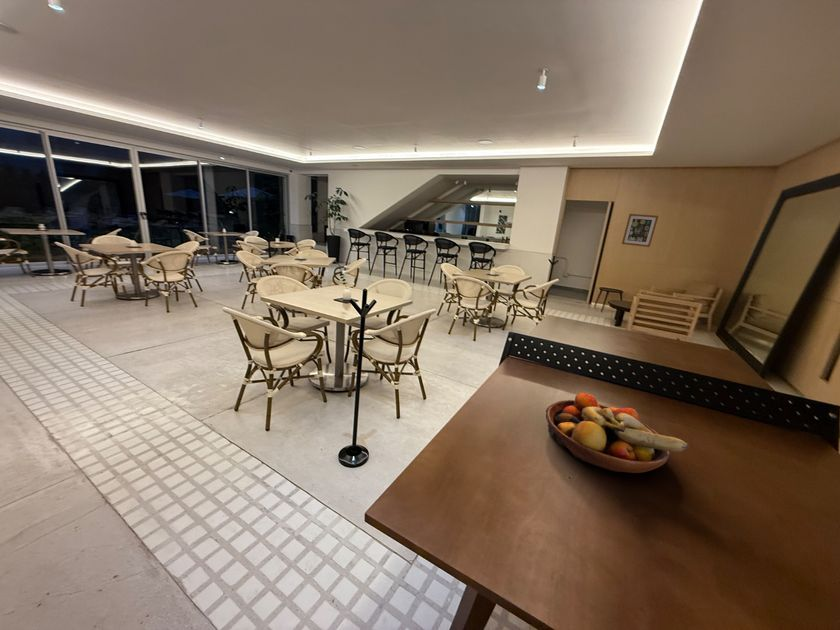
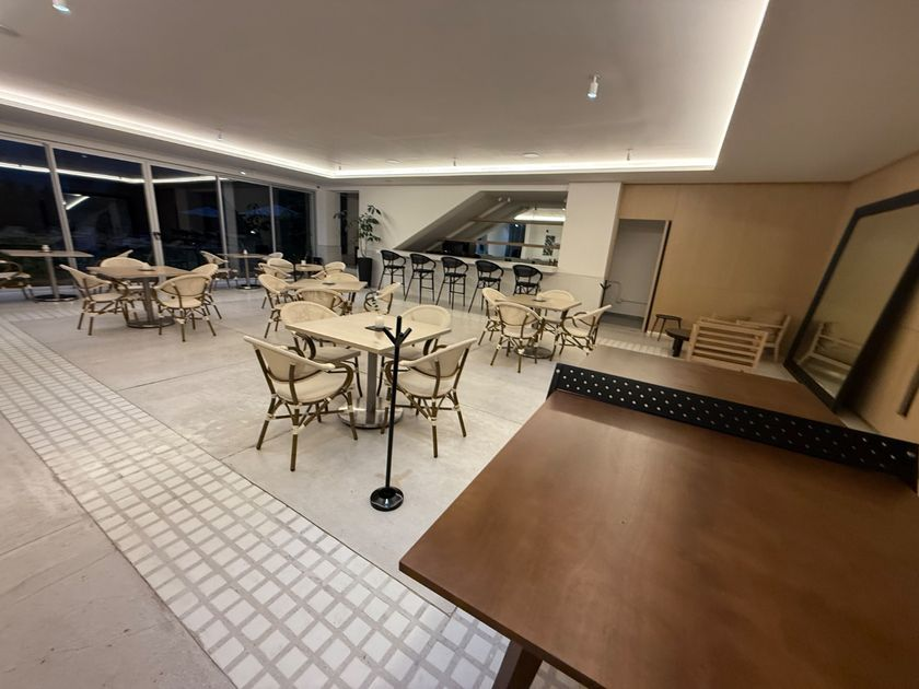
- wall art [621,213,659,248]
- fruit bowl [545,392,690,474]
